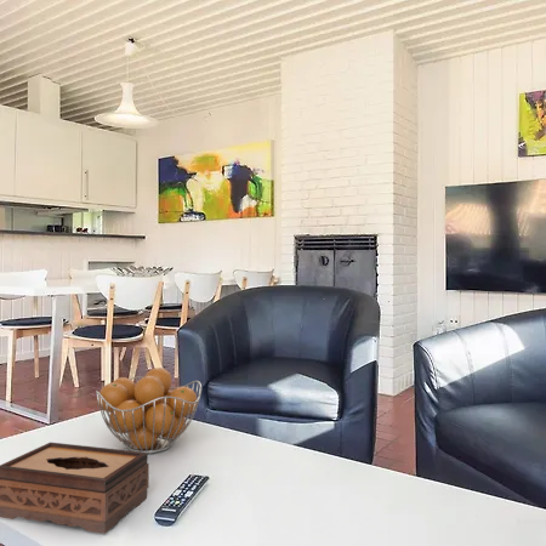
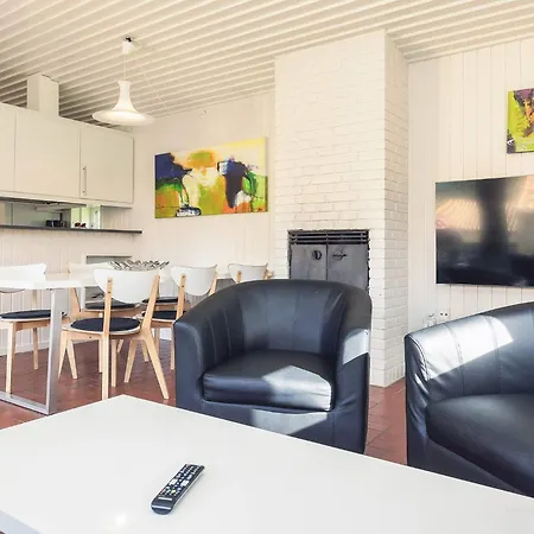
- fruit basket [95,366,203,455]
- tissue box [0,442,150,535]
